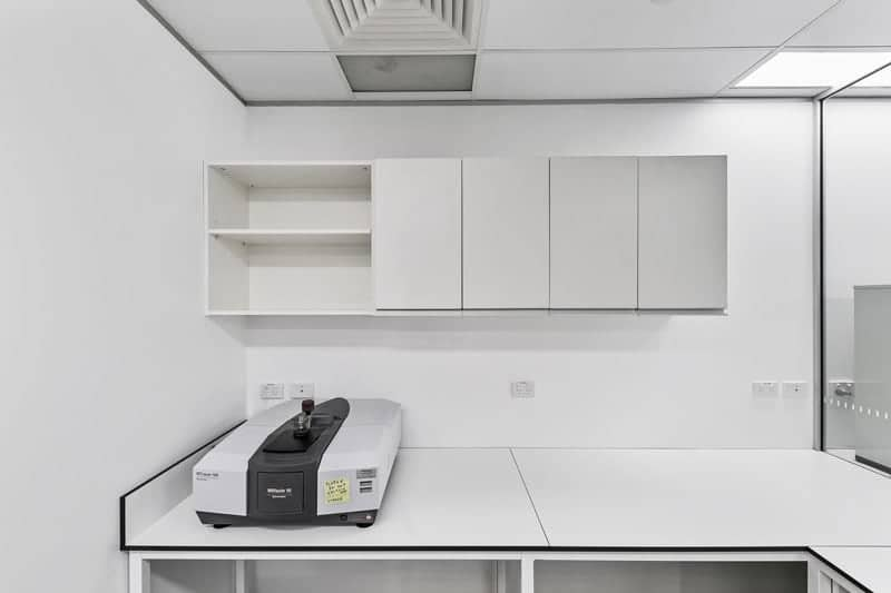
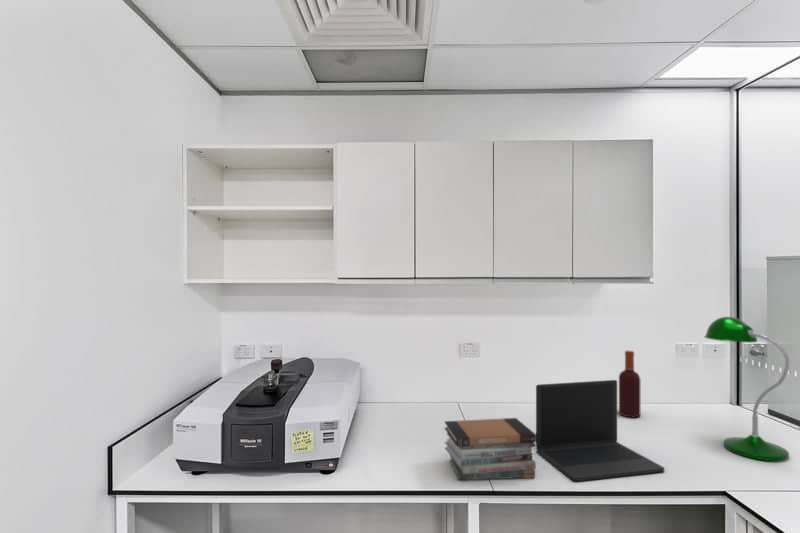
+ bottle [618,350,641,419]
+ laptop [535,379,665,482]
+ book stack [443,417,537,481]
+ desk lamp [703,316,791,462]
